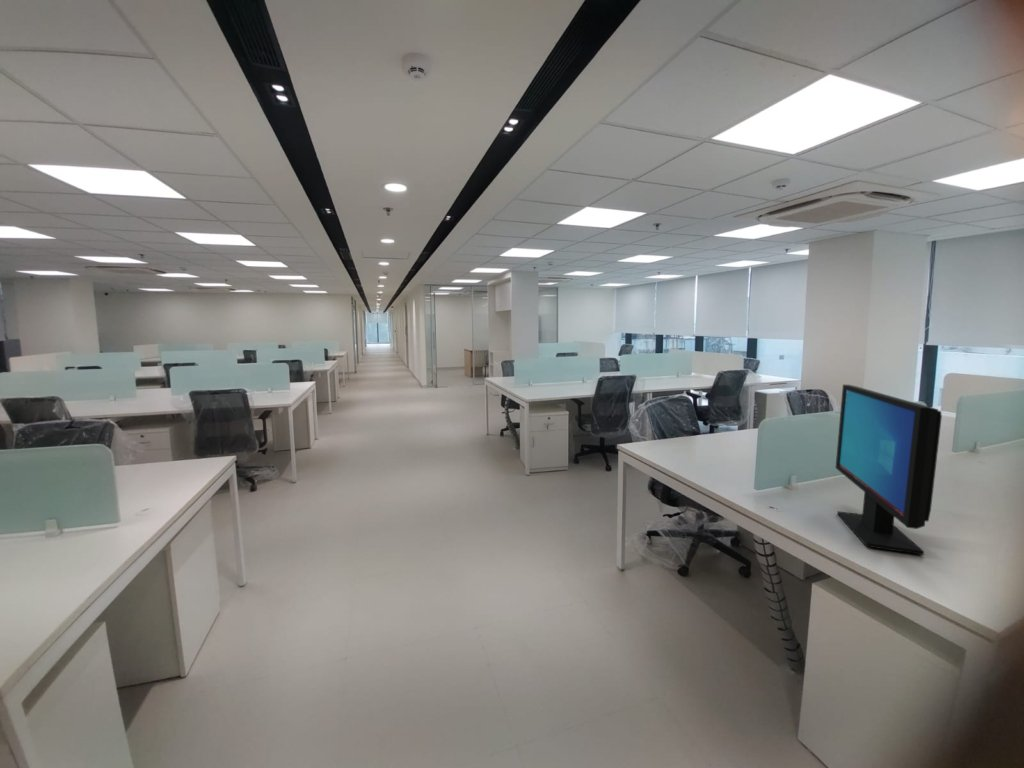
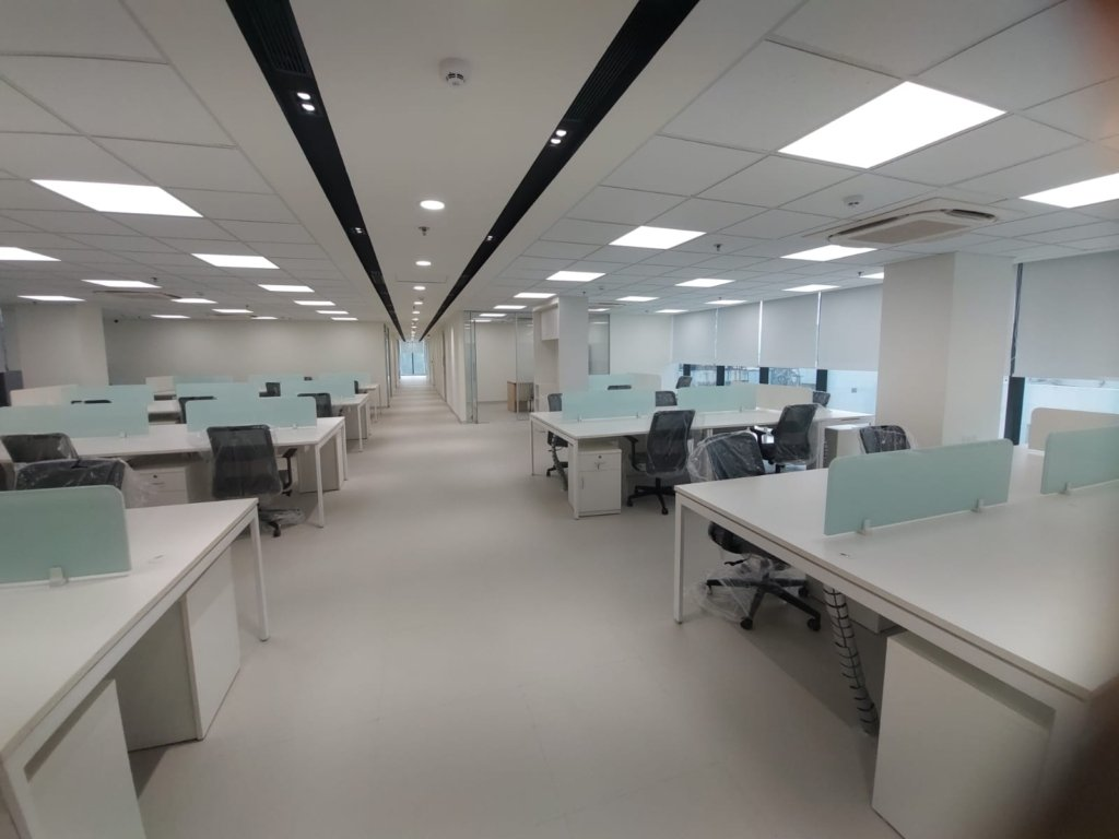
- computer monitor [835,384,943,556]
